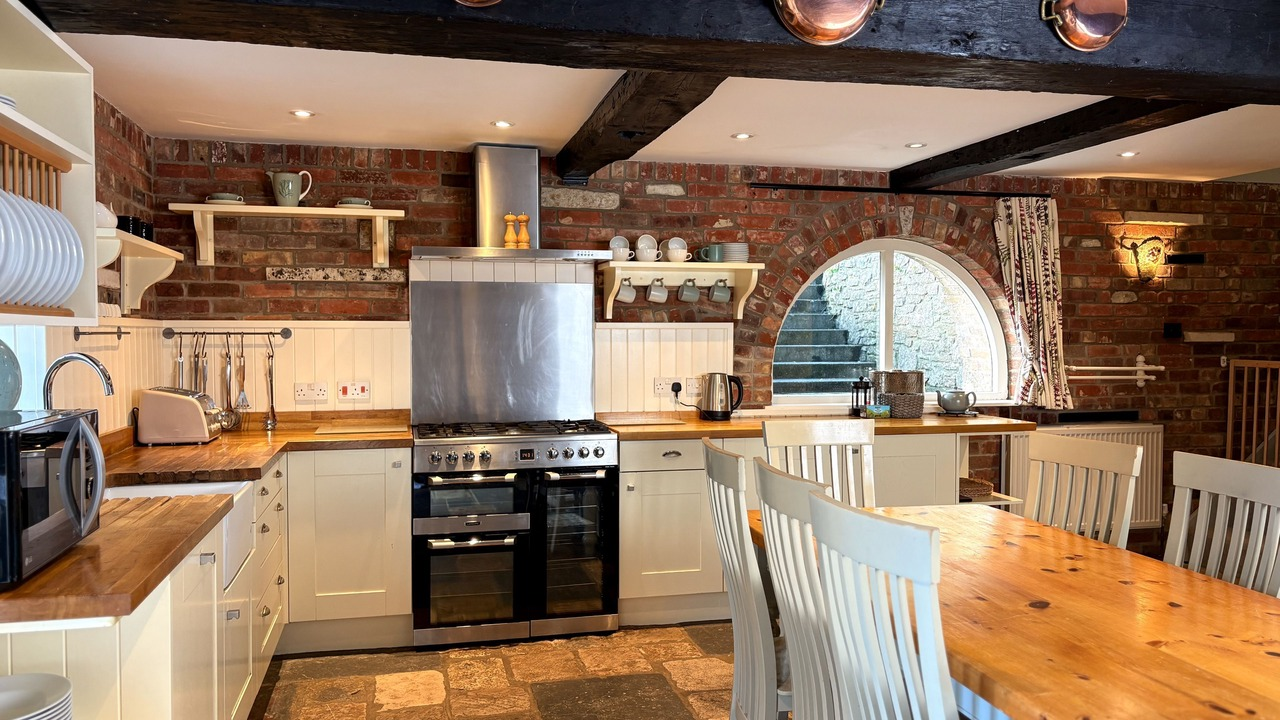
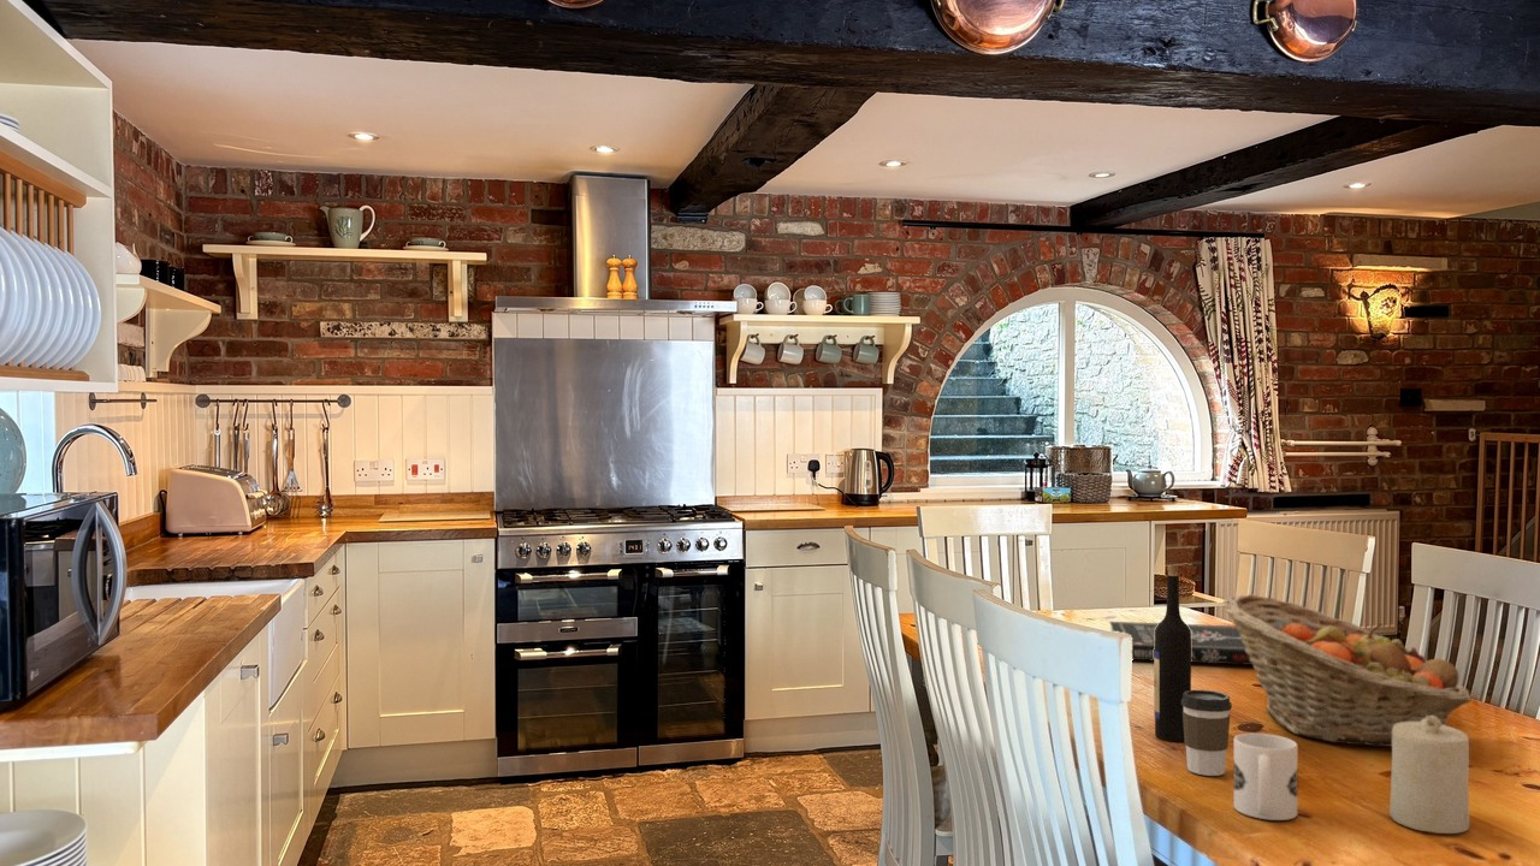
+ book [1108,621,1254,666]
+ fruit basket [1221,593,1473,748]
+ wine bottle [1153,564,1192,742]
+ mug [1233,732,1298,821]
+ candle [1388,716,1470,835]
+ coffee cup [1181,689,1233,777]
